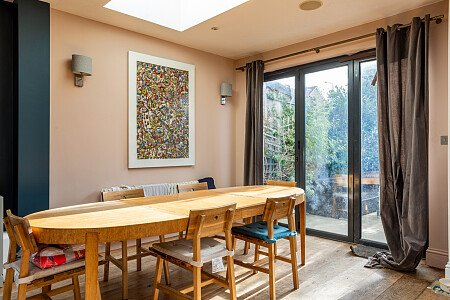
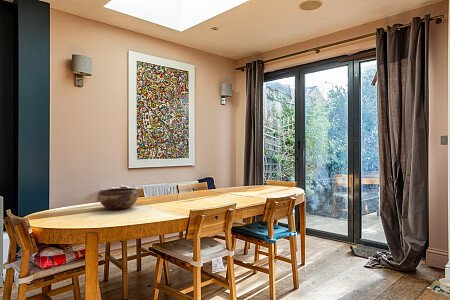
+ decorative bowl [97,187,140,211]
